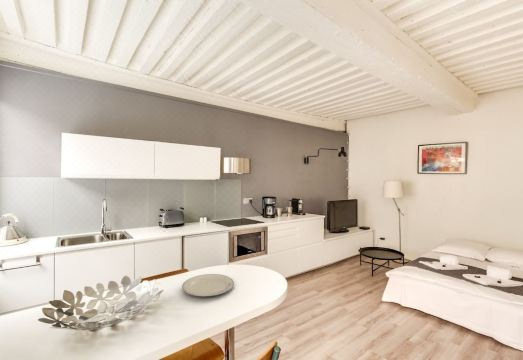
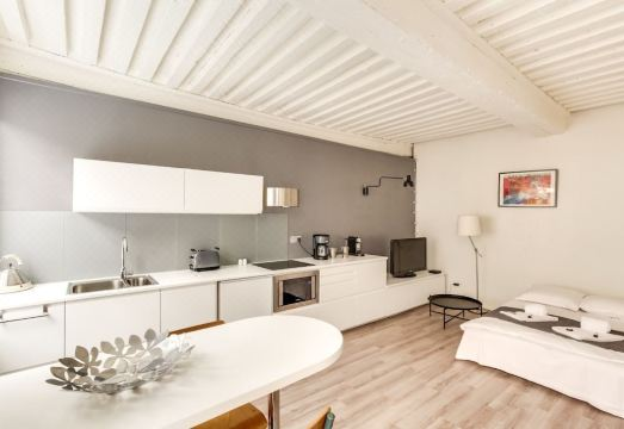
- chinaware [181,273,235,297]
